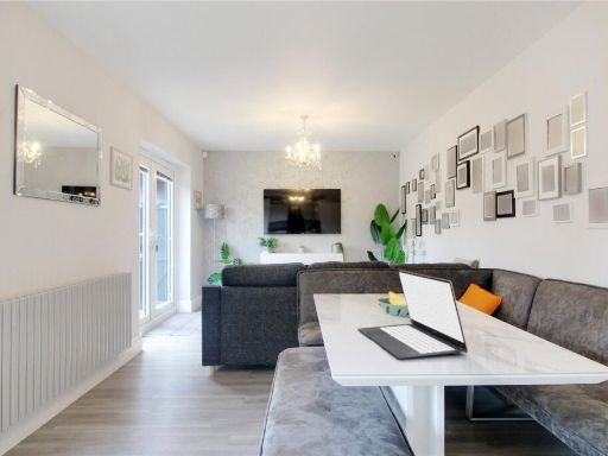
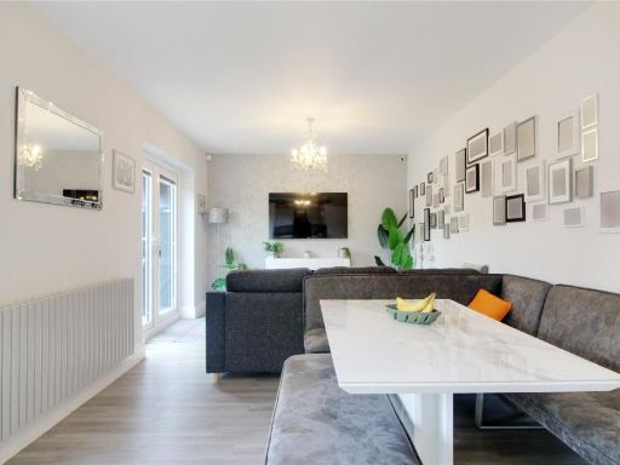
- laptop [357,268,469,360]
